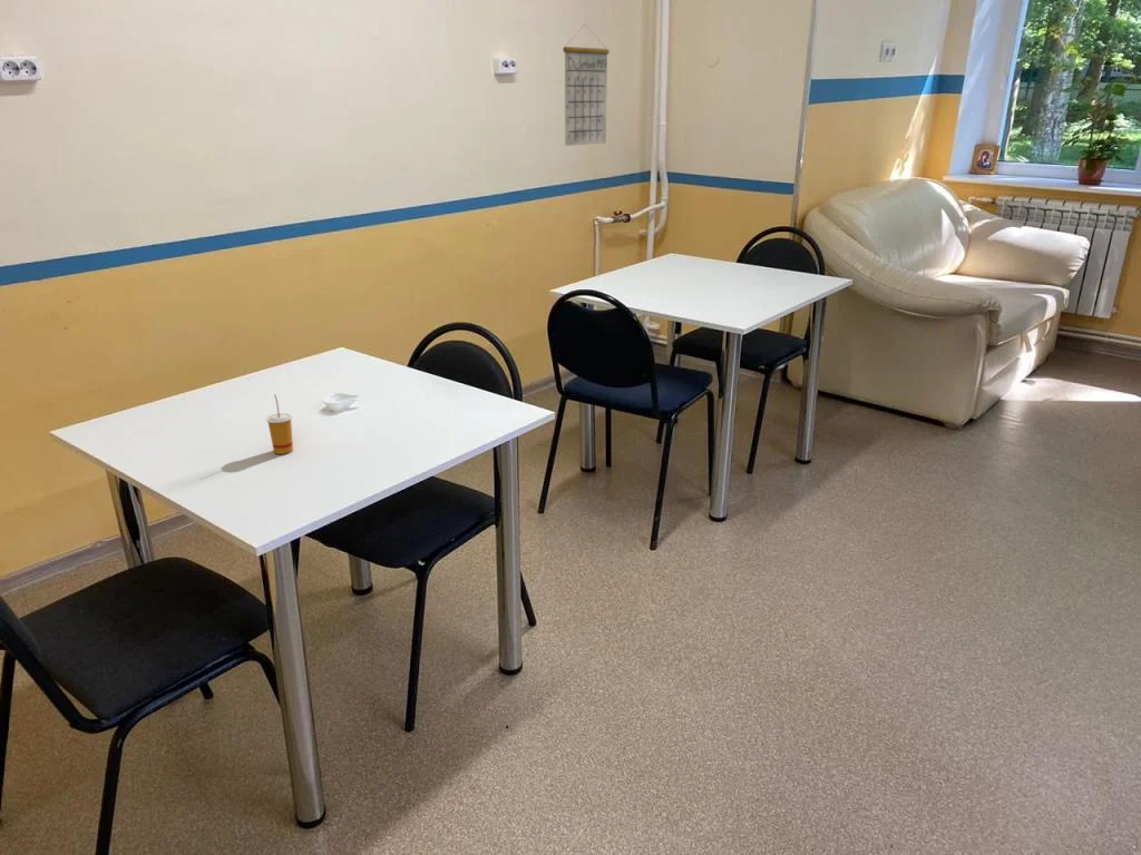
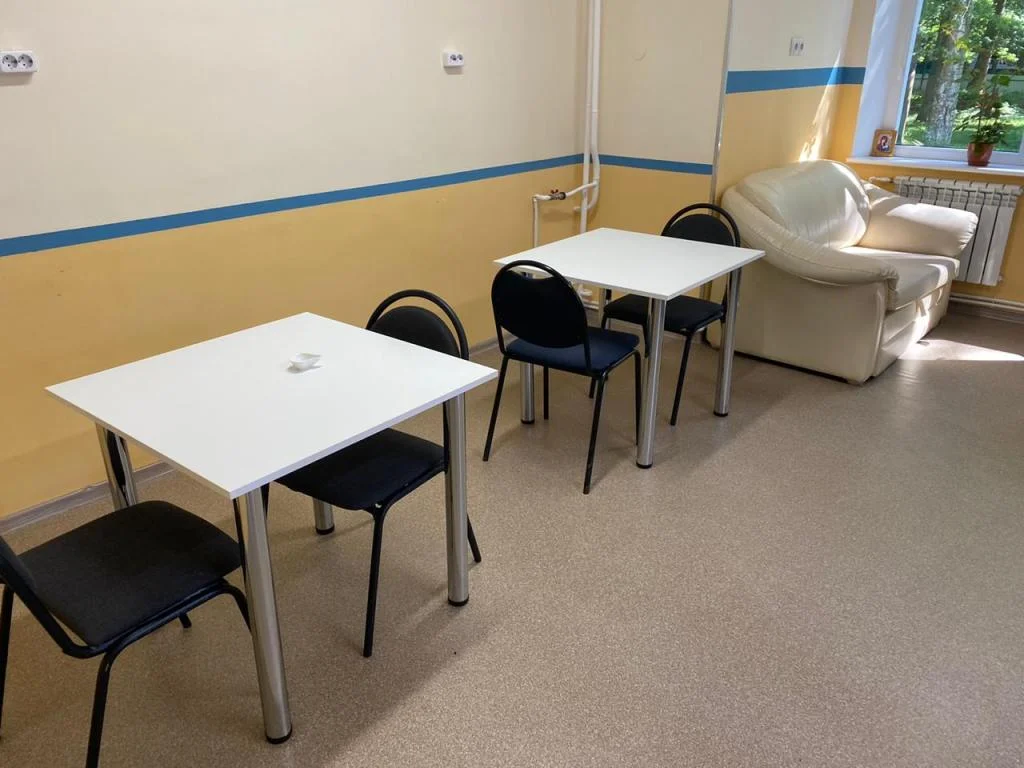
- drinking cup [264,394,294,455]
- calendar [562,23,611,147]
